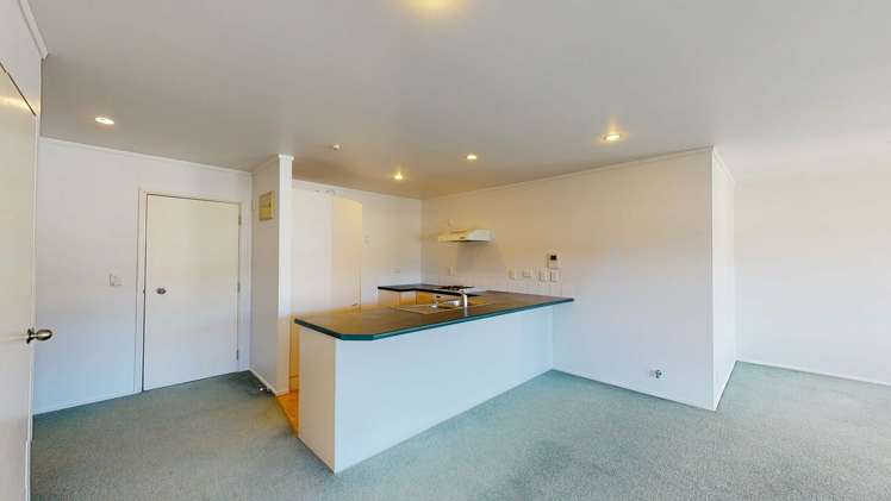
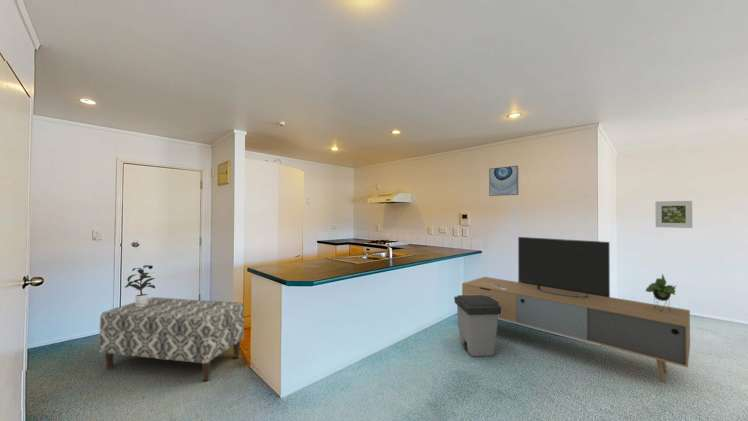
+ bench [99,296,245,382]
+ potted plant [124,264,156,307]
+ trash can [453,294,501,357]
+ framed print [654,200,693,229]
+ media console [461,236,691,384]
+ wall art [488,164,519,197]
